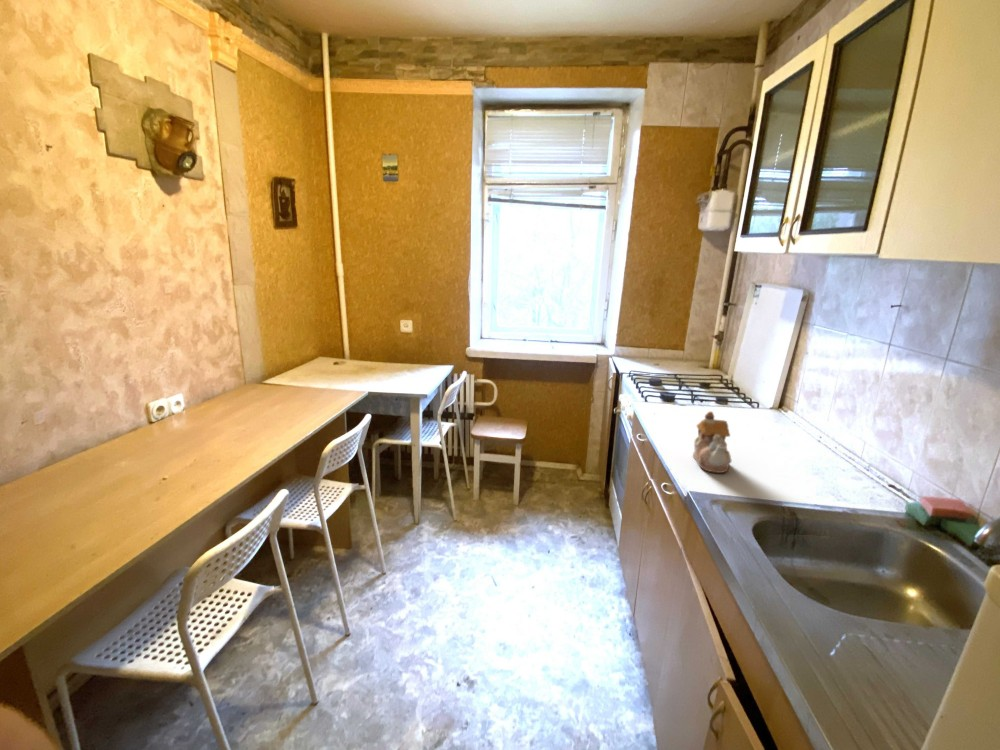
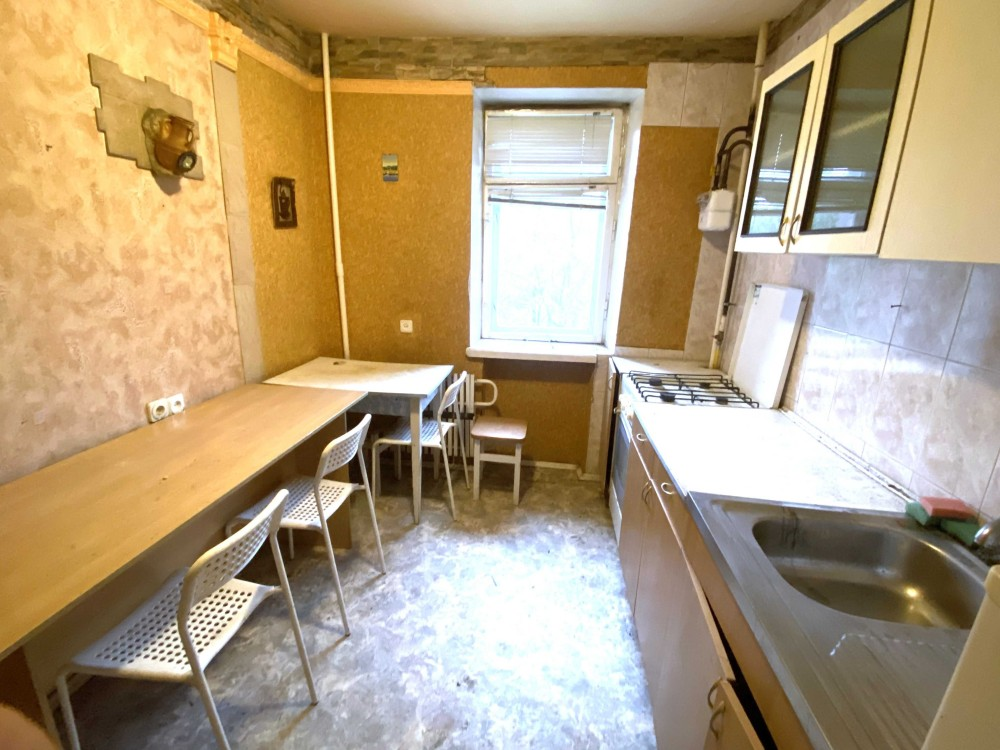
- teapot [692,411,732,474]
